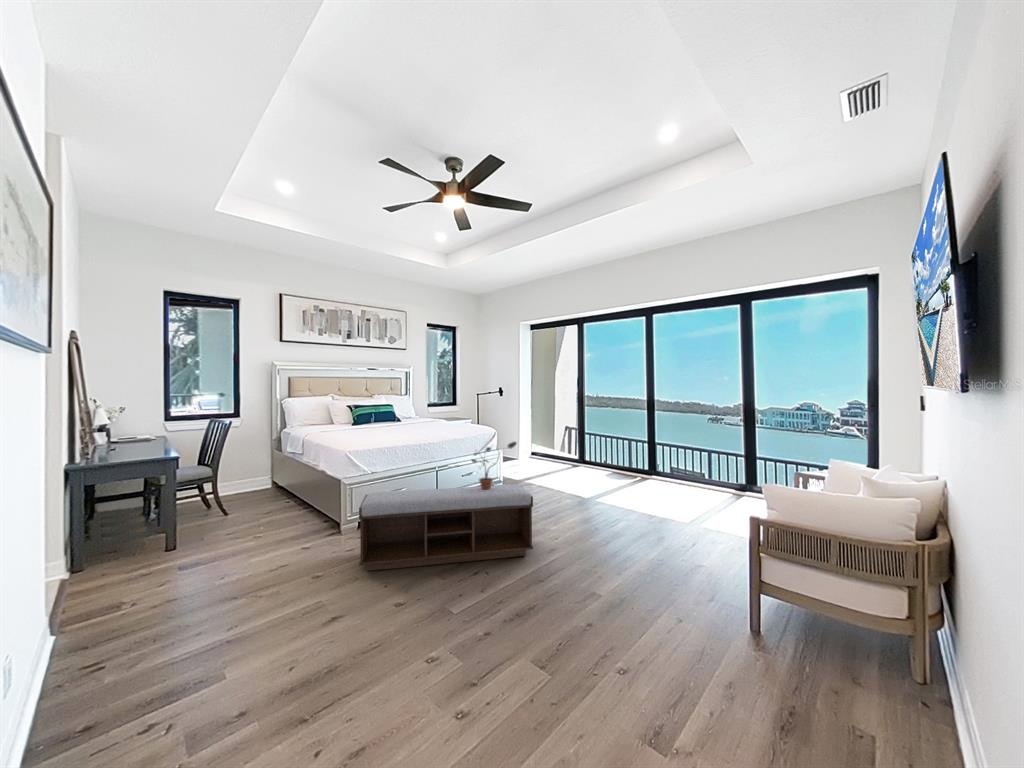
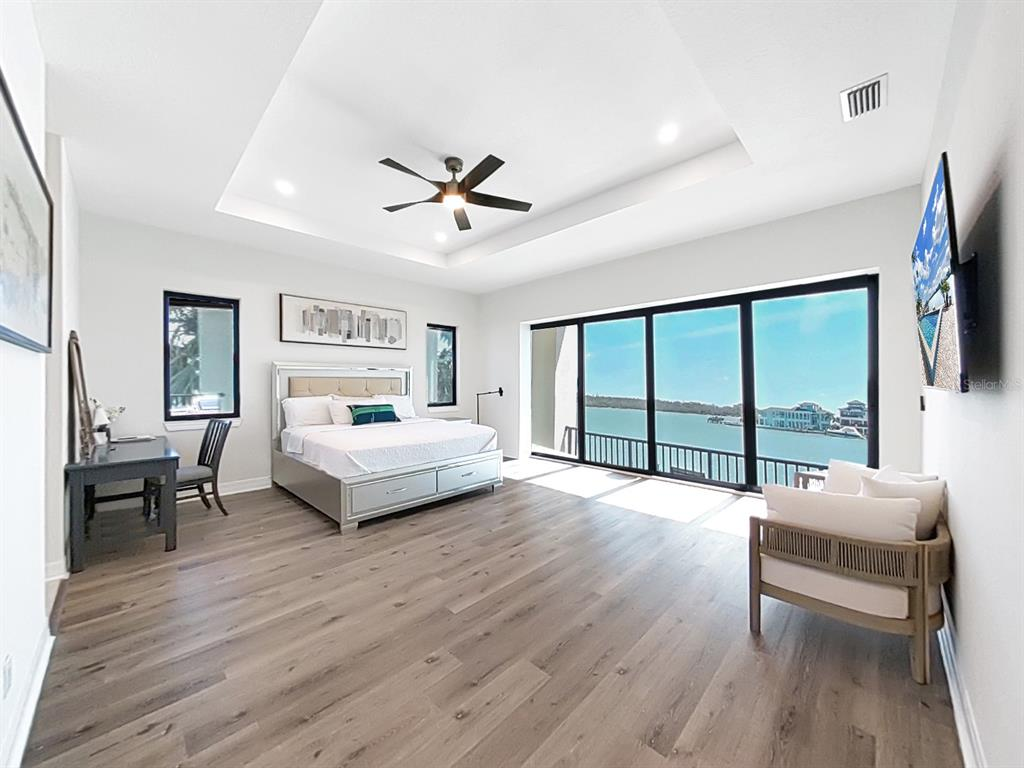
- bench [358,484,534,572]
- potted plant [470,441,518,490]
